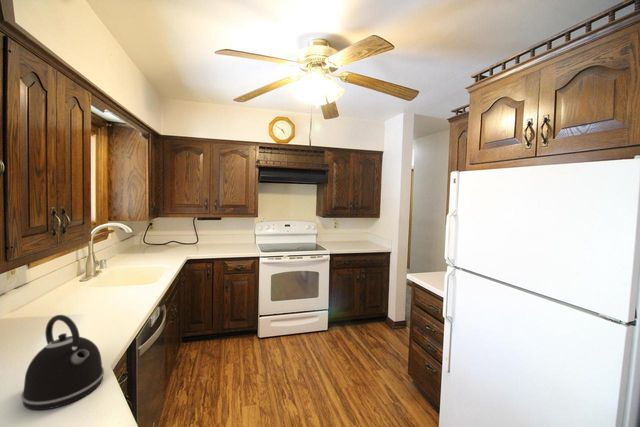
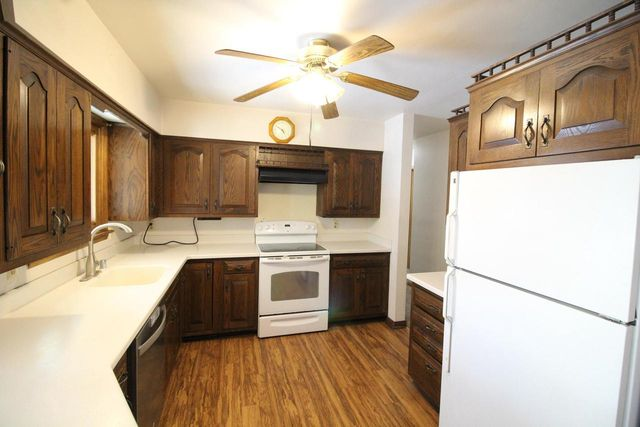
- kettle [20,314,105,411]
